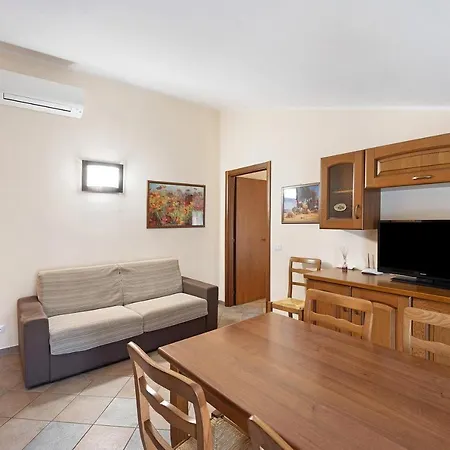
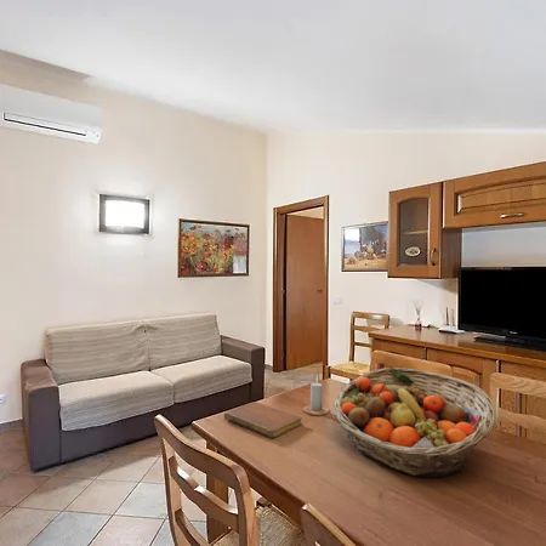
+ candle [302,372,330,416]
+ fruit basket [332,366,496,478]
+ notebook [223,400,303,439]
